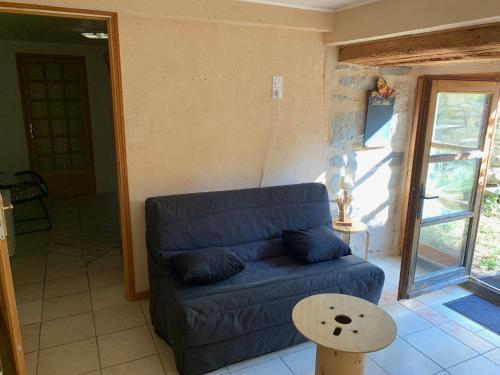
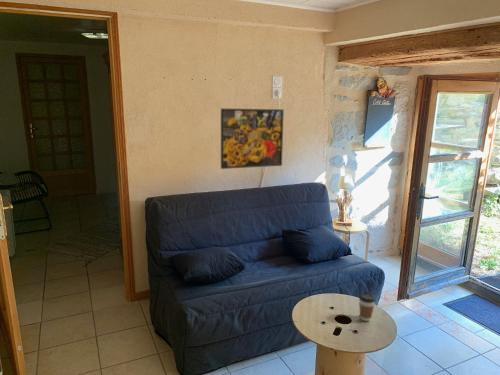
+ coffee cup [358,292,376,322]
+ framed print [220,107,285,170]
